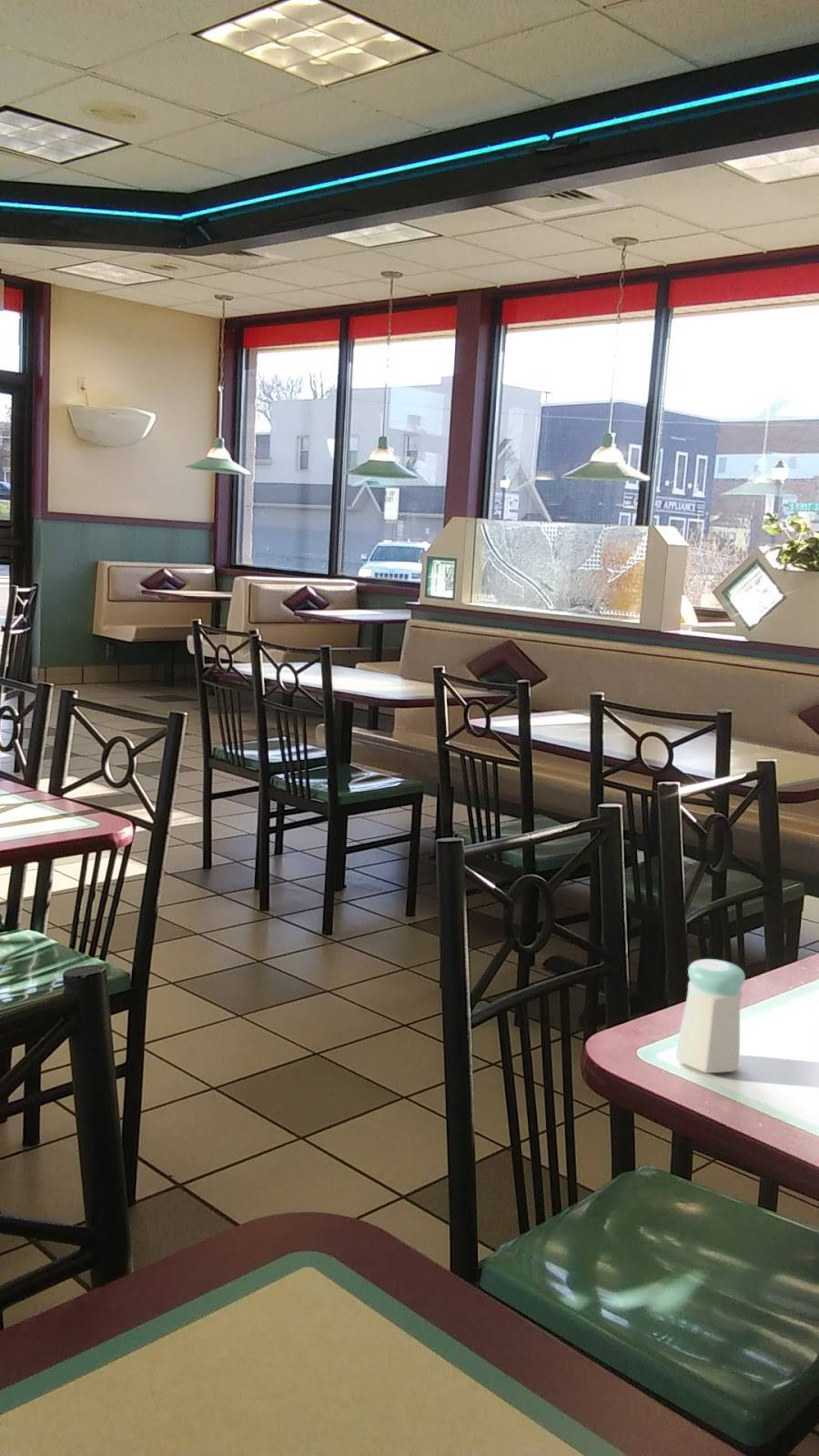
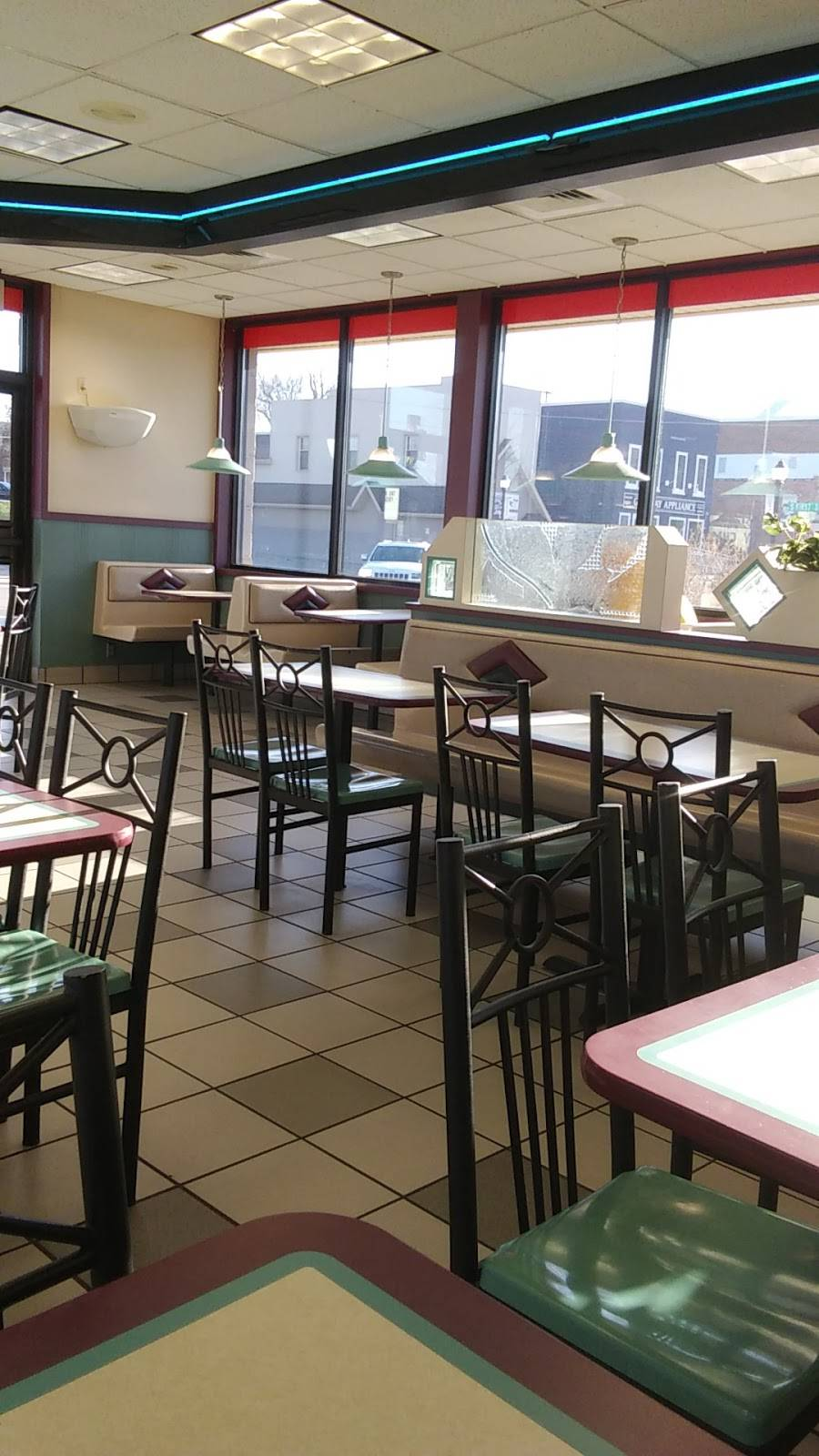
- salt shaker [675,958,746,1074]
